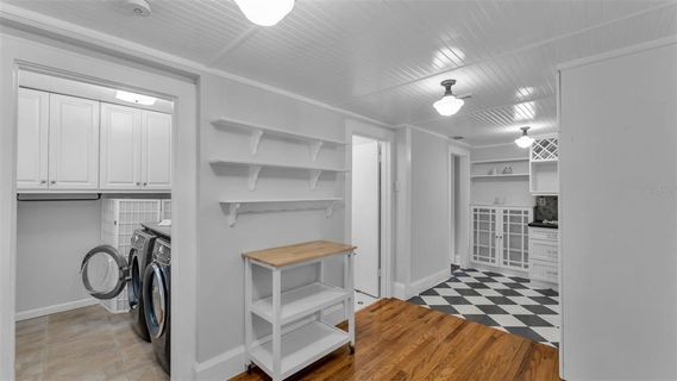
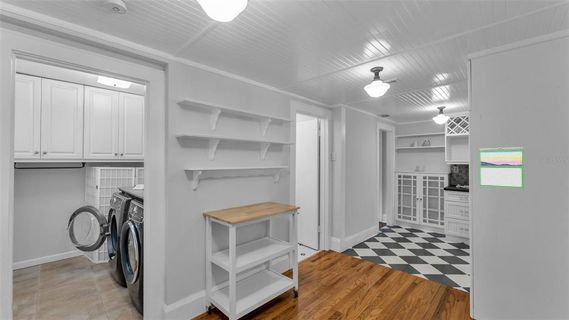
+ calendar [478,146,525,190]
